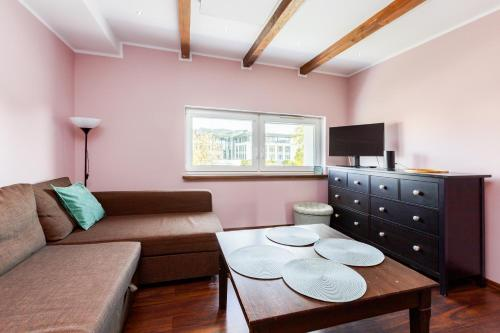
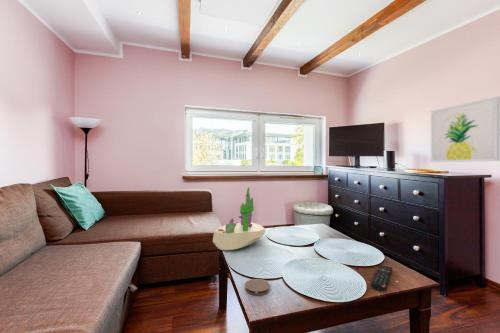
+ succulent planter [212,186,266,251]
+ wall art [430,95,500,163]
+ coaster [244,278,271,296]
+ remote control [370,264,393,292]
